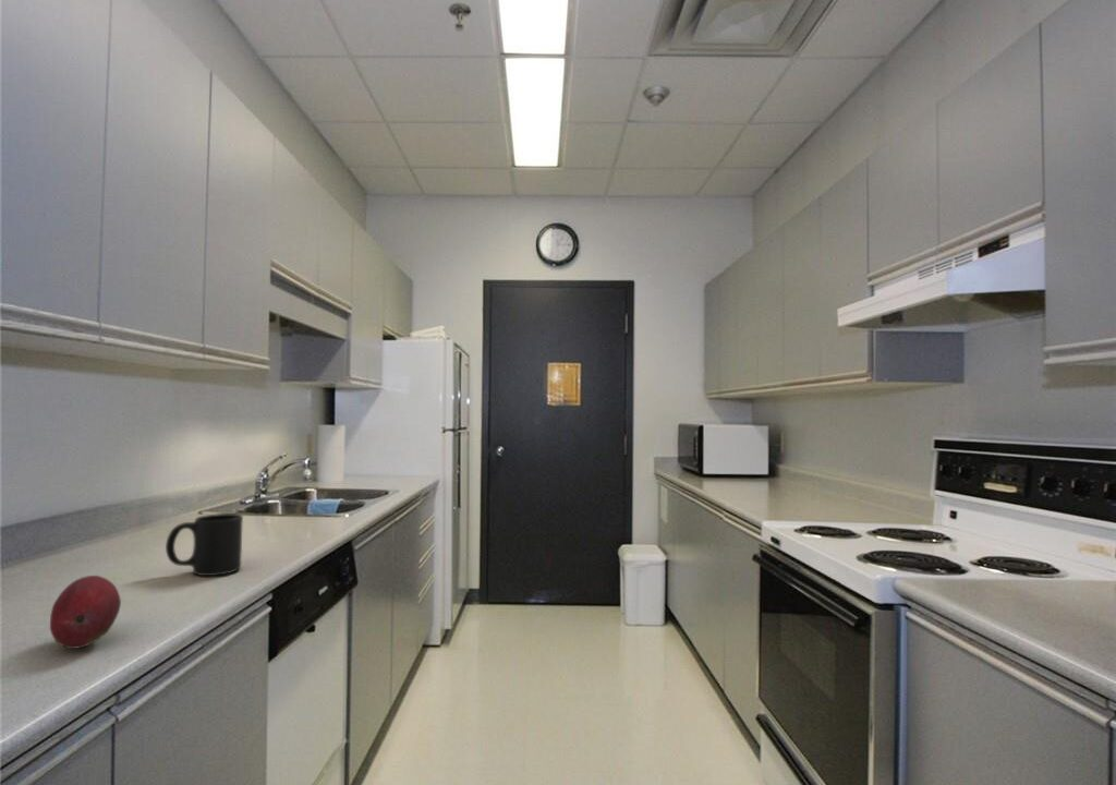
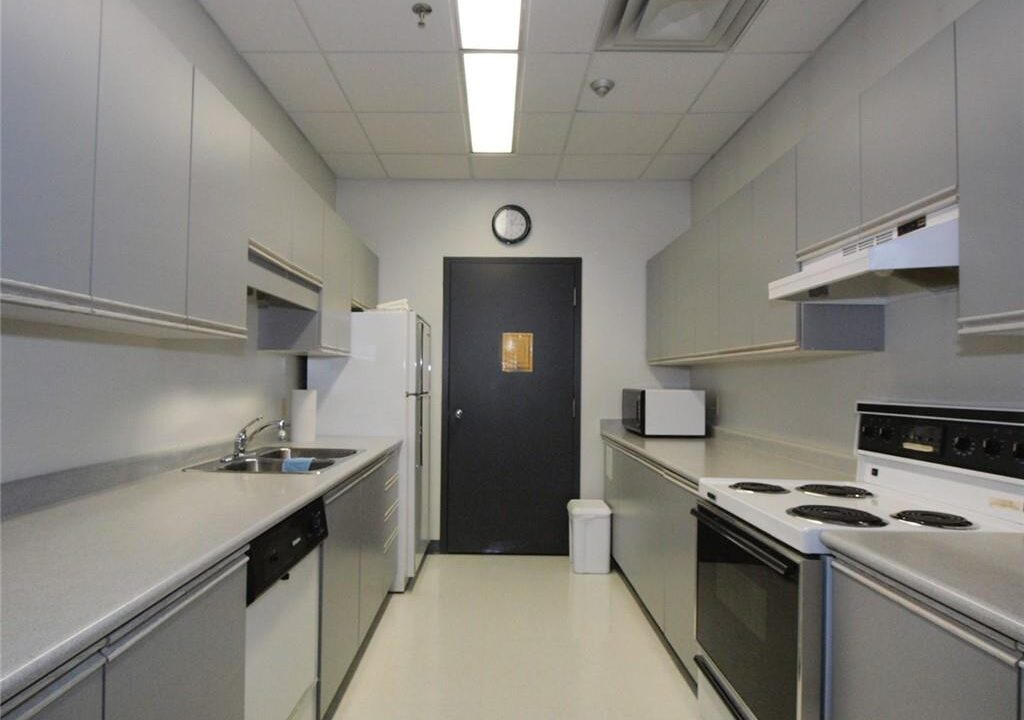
- mug [165,512,244,577]
- fruit [49,575,122,650]
